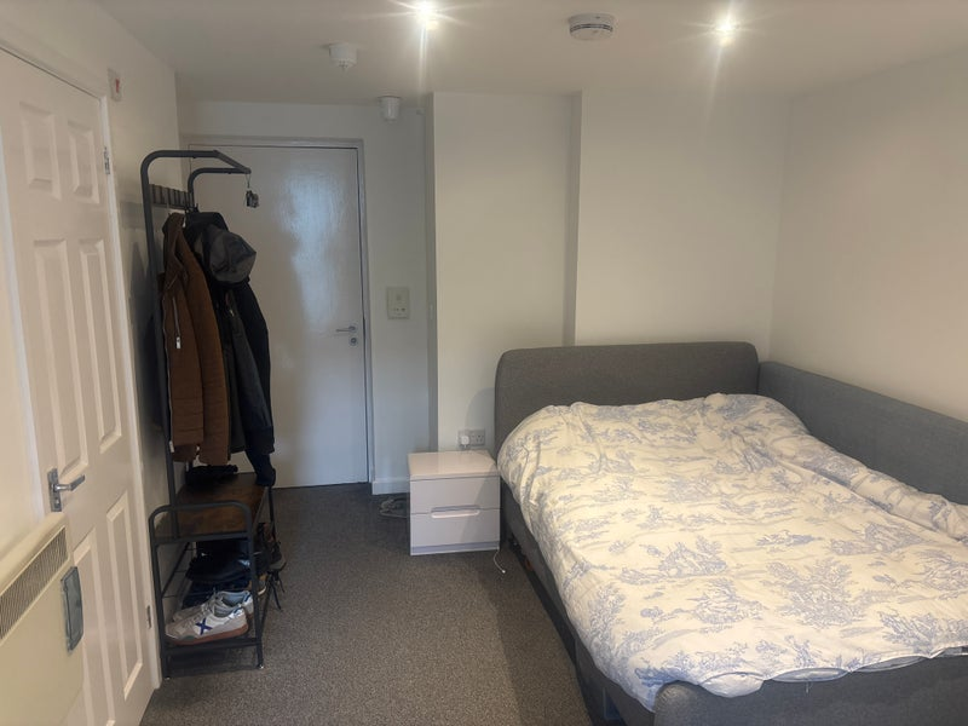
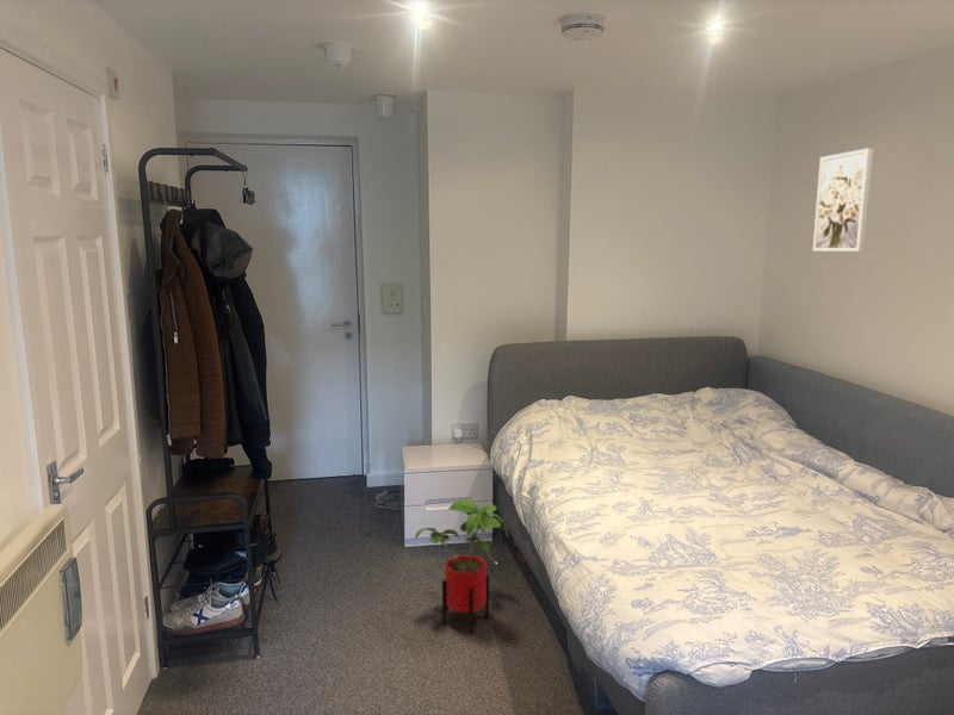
+ house plant [414,498,508,635]
+ wall art [812,147,874,253]
